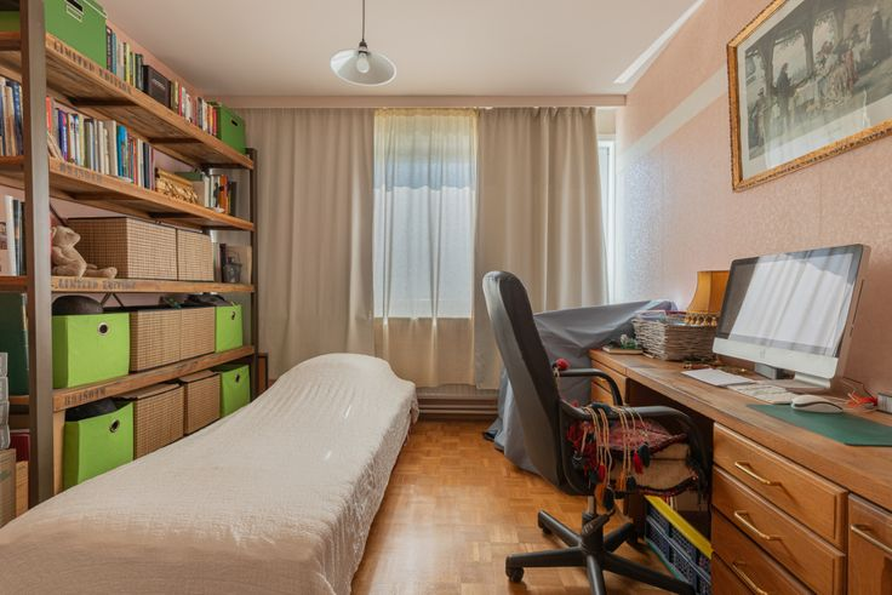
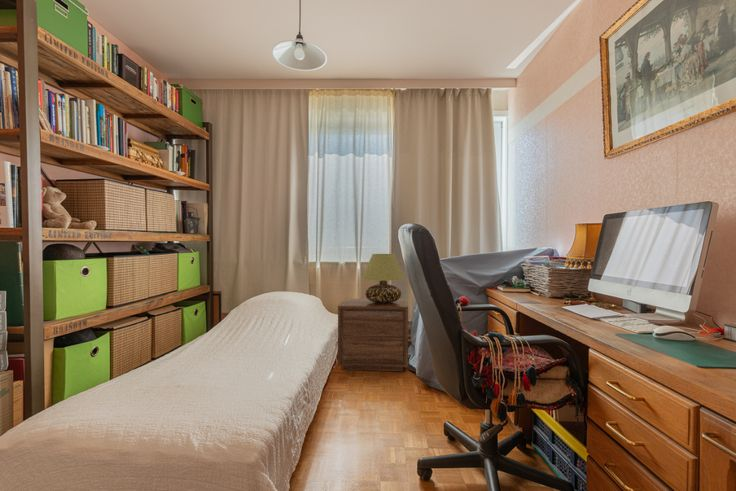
+ table lamp [361,253,406,303]
+ nightstand [337,298,409,372]
